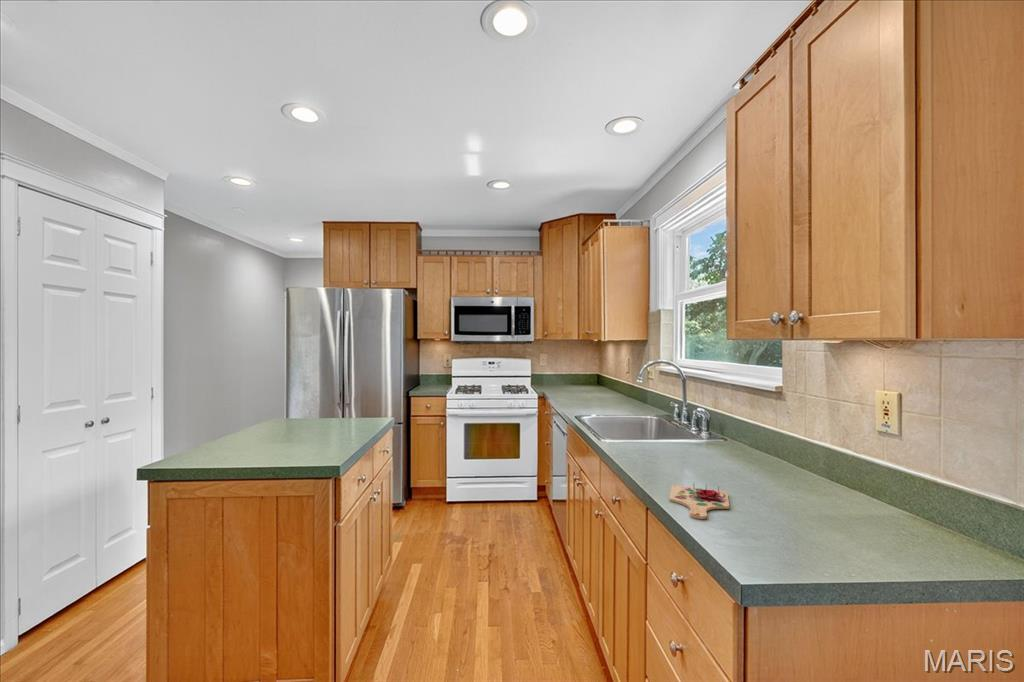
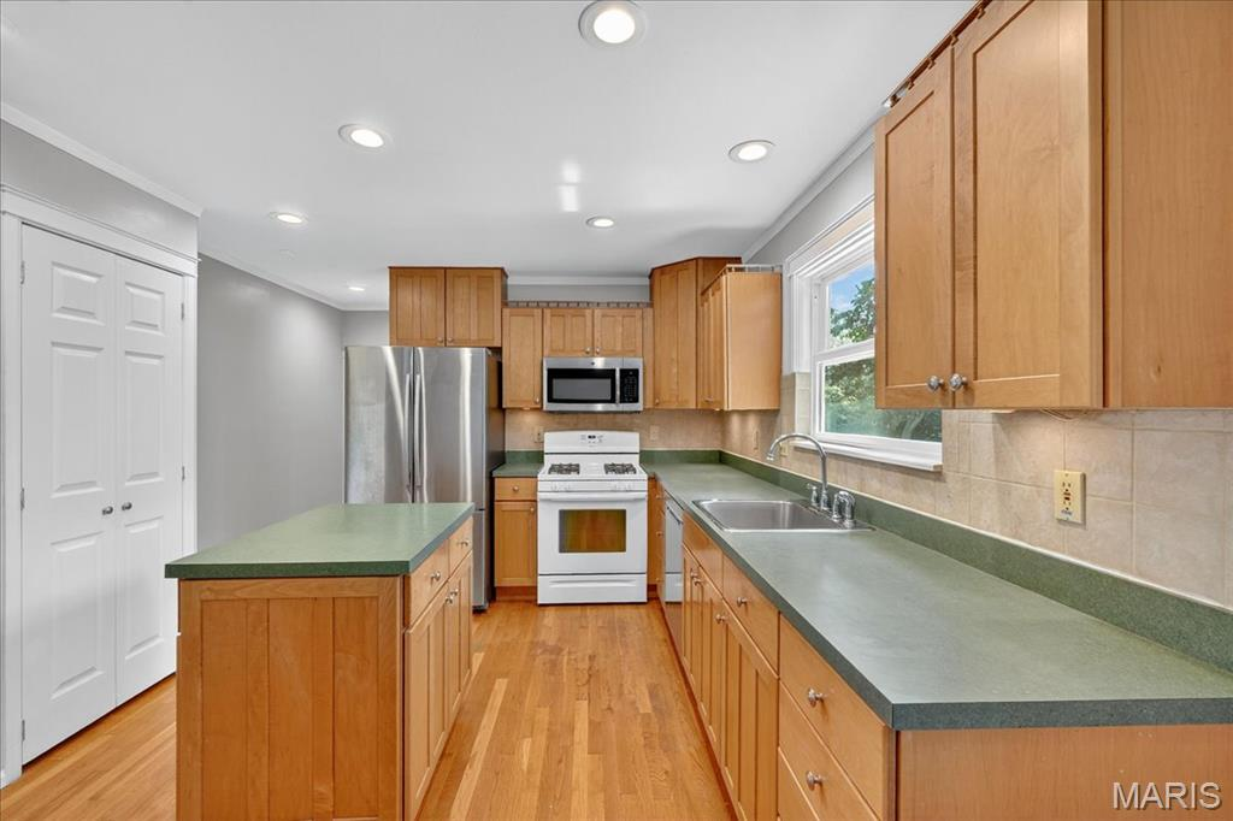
- cutting board [668,482,730,520]
